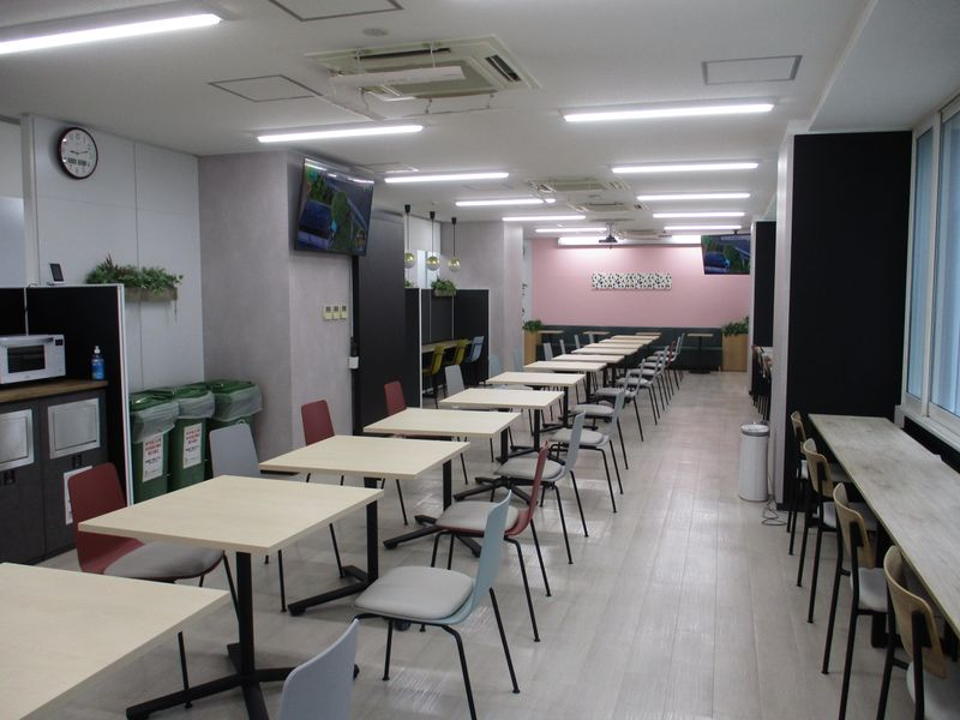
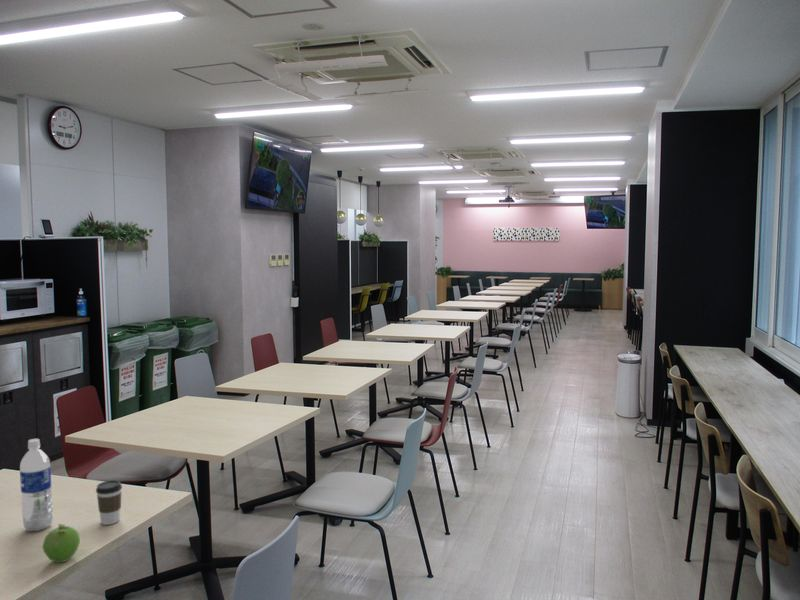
+ water bottle [19,438,54,532]
+ fruit [42,523,81,564]
+ coffee cup [95,479,123,526]
